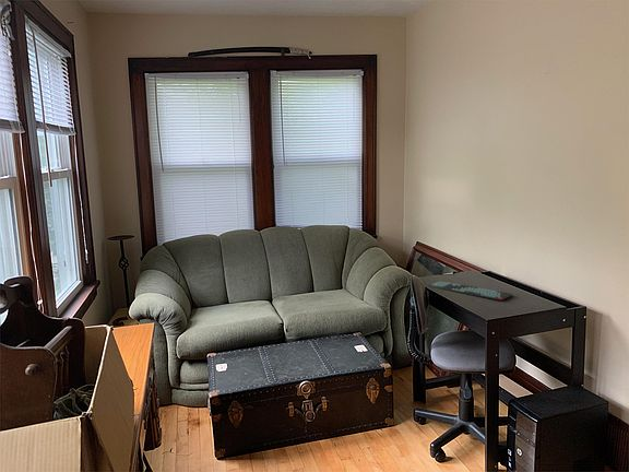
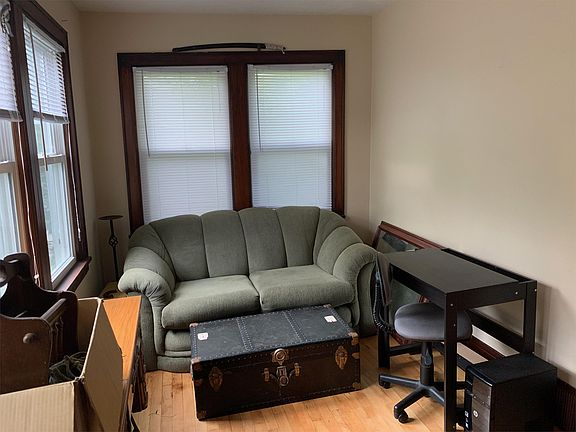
- keyboard [428,280,514,302]
